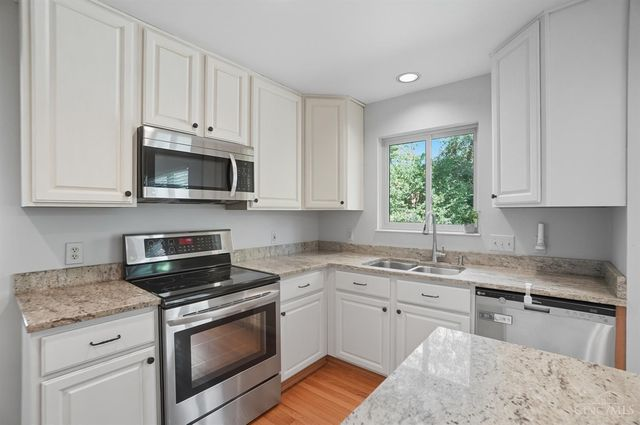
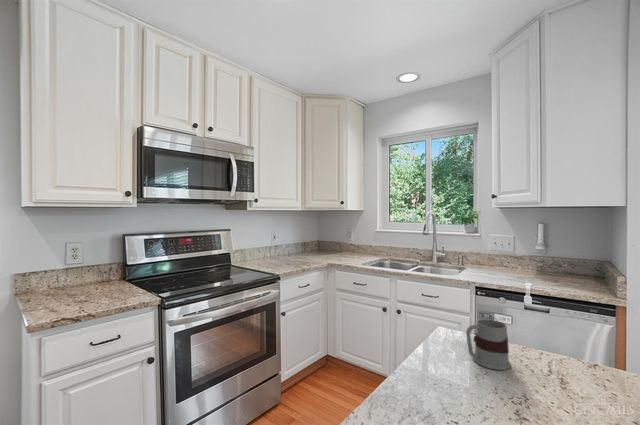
+ mug [465,318,512,371]
